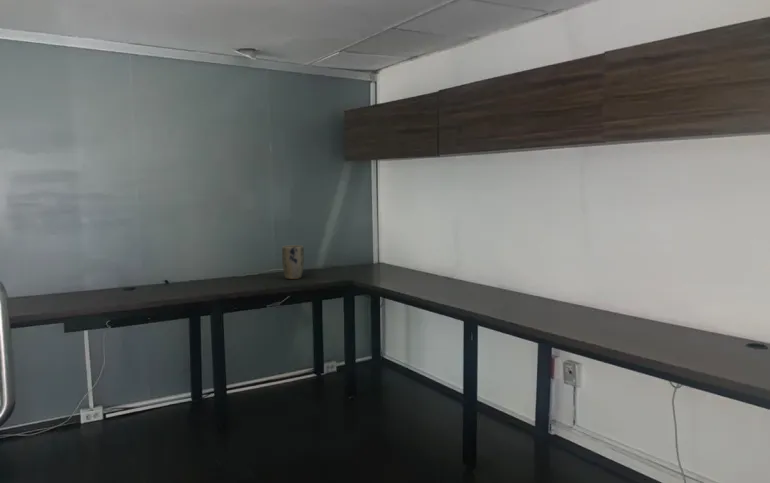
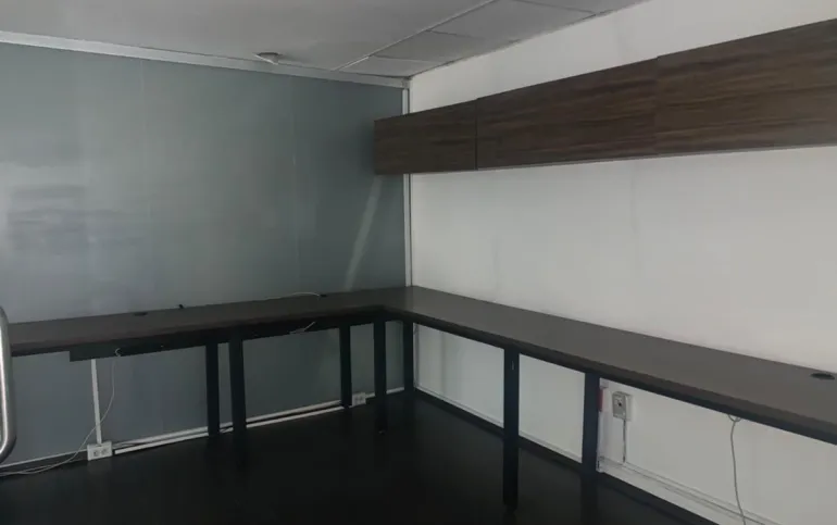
- plant pot [281,244,305,280]
